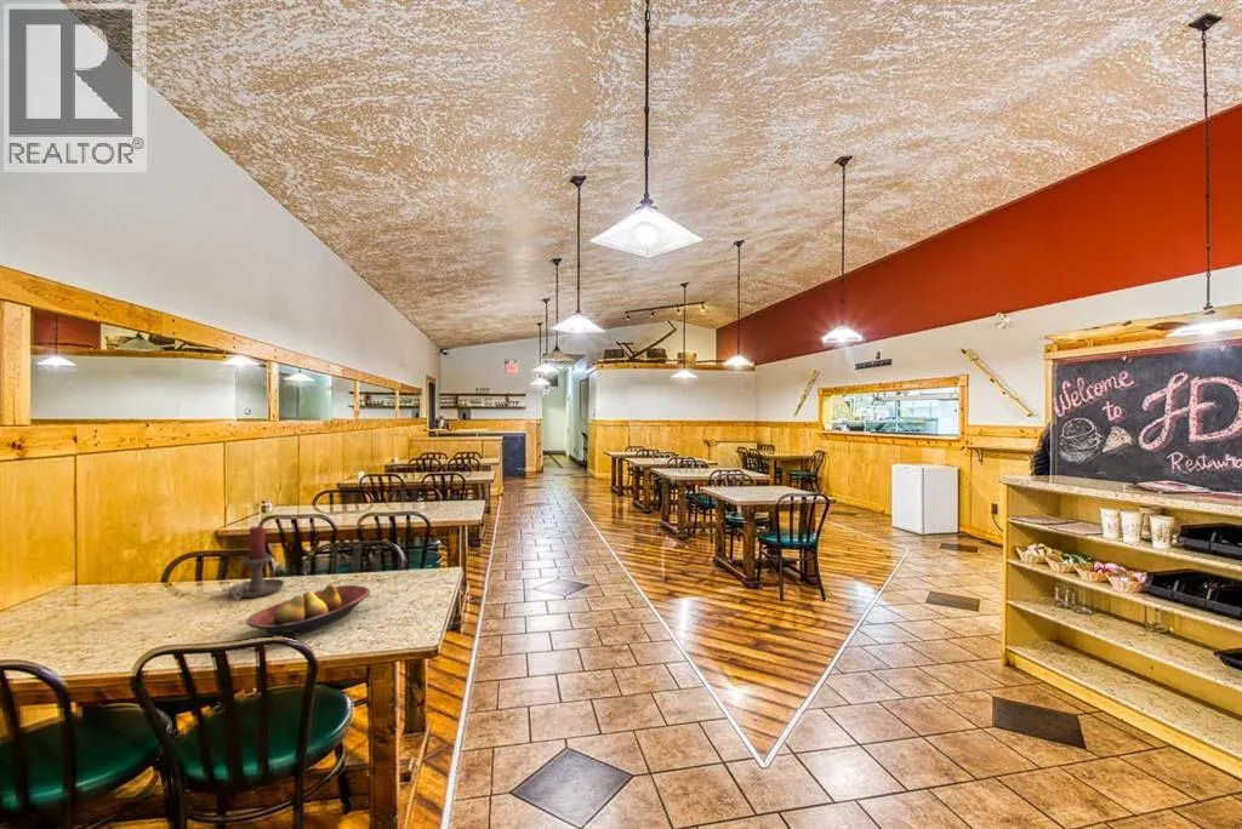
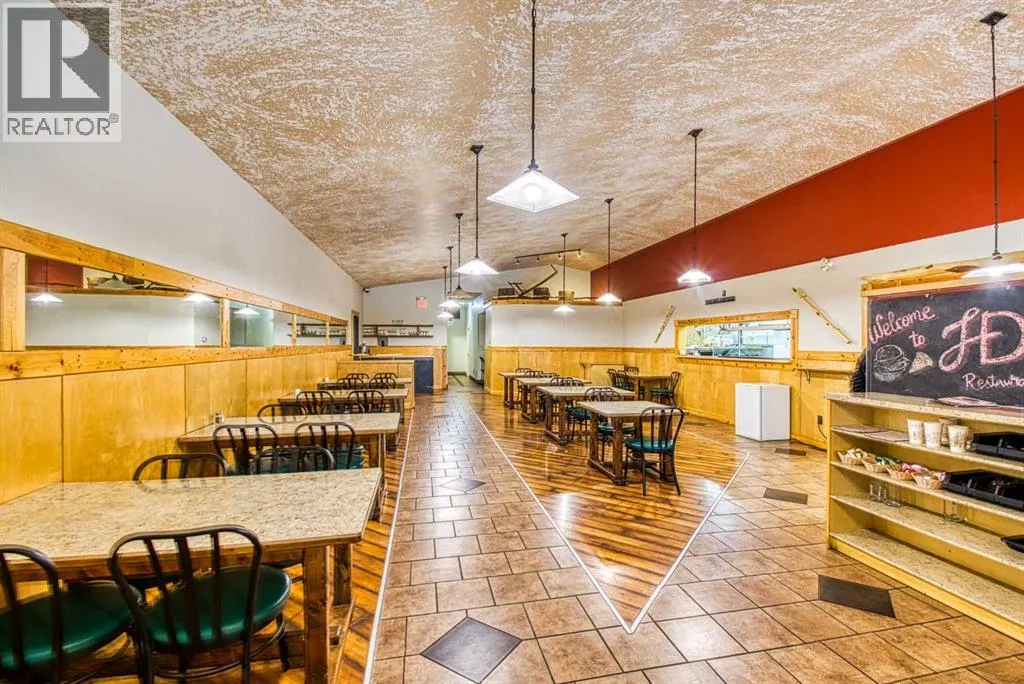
- fruit bowl [245,583,371,639]
- candle holder [227,525,286,601]
